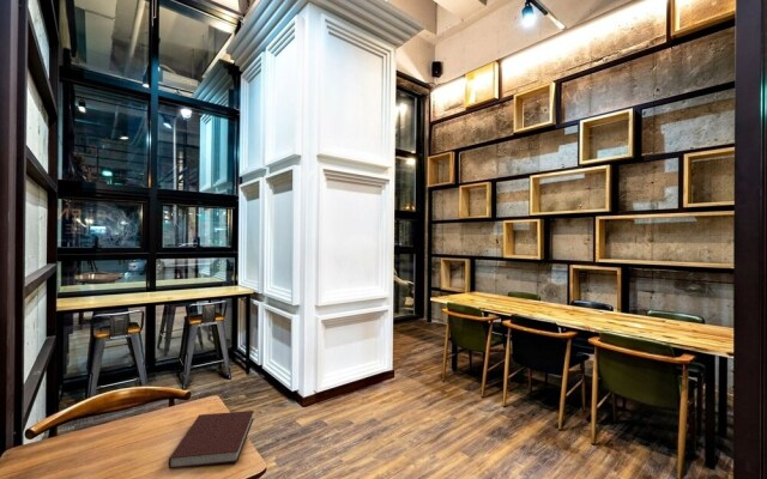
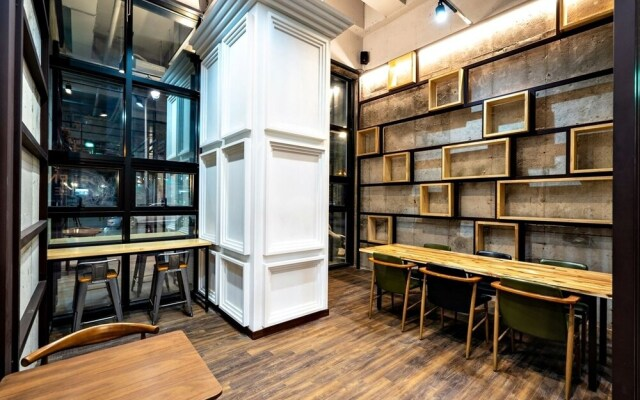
- notebook [167,410,255,469]
